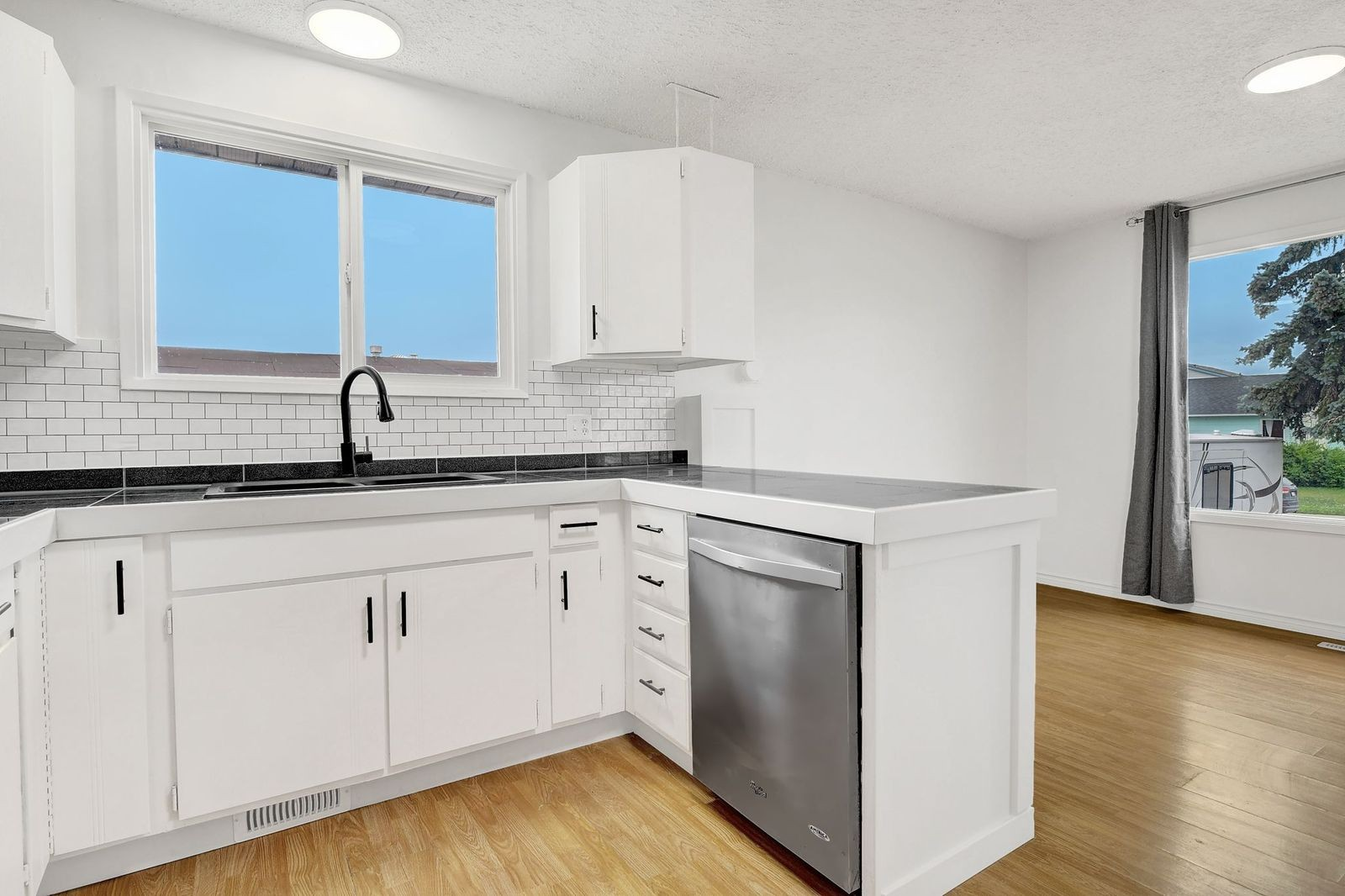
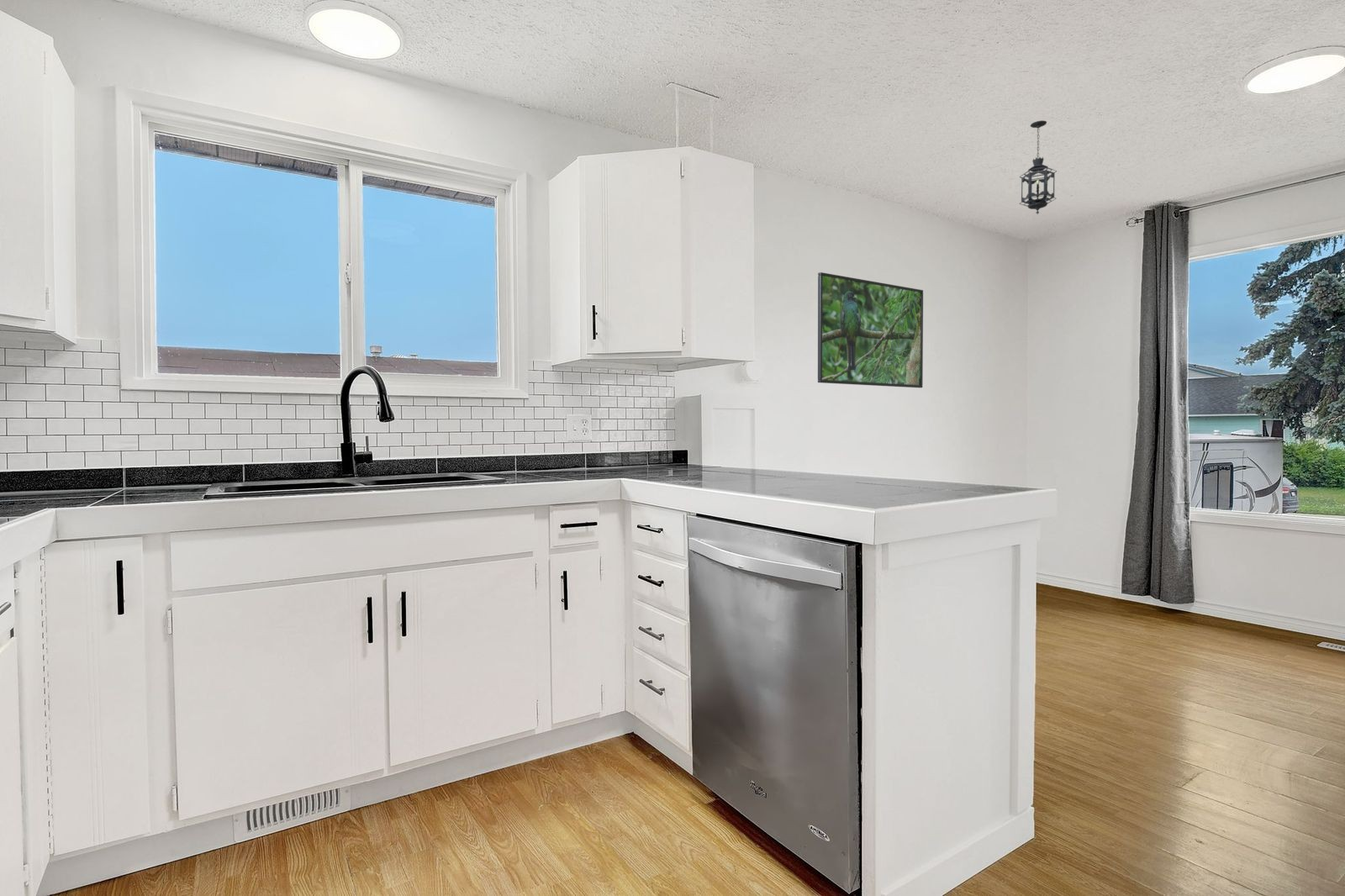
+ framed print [817,271,924,388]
+ hanging lantern [1019,119,1058,215]
